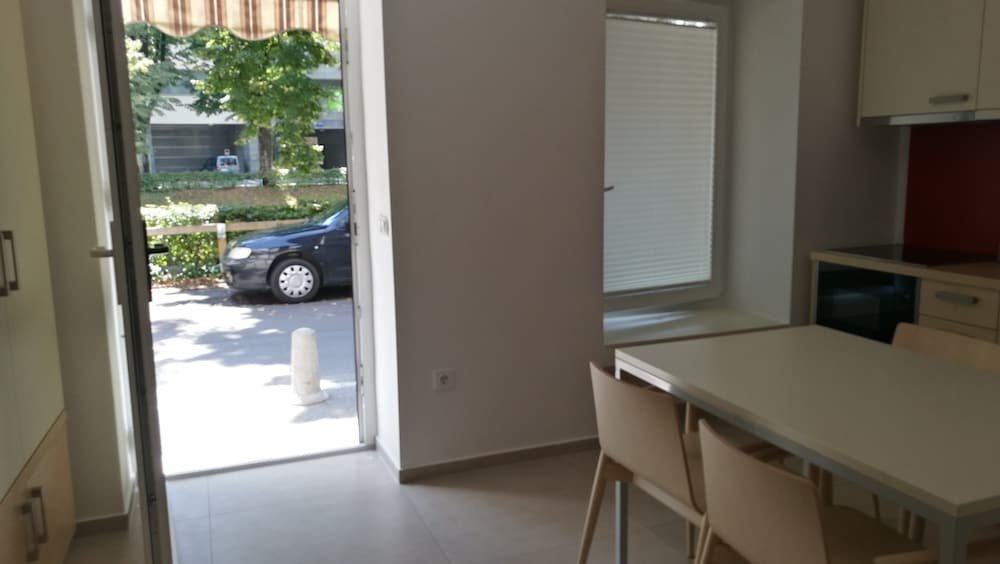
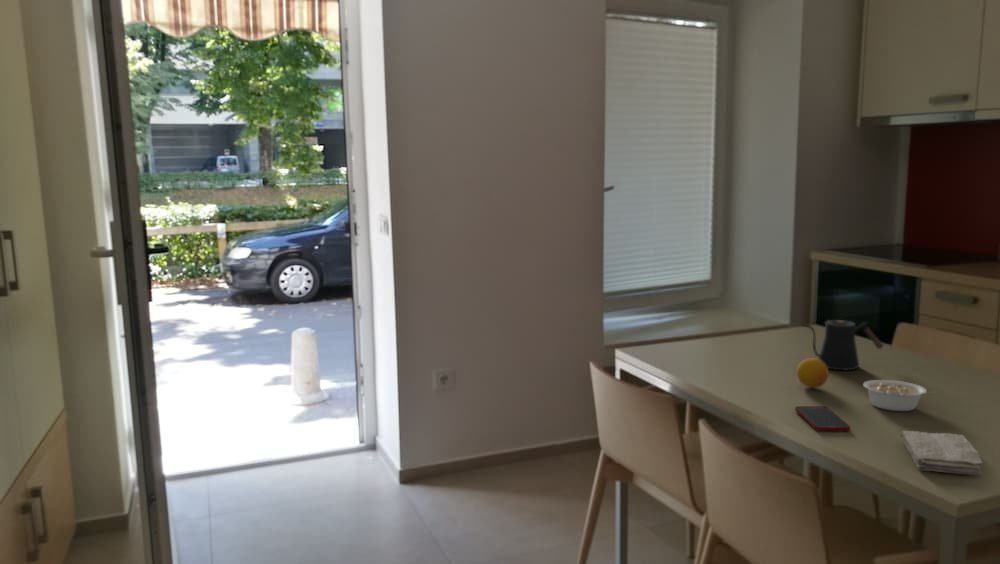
+ cell phone [794,405,852,432]
+ kettle [801,319,884,371]
+ washcloth [899,430,984,476]
+ fruit [796,357,830,389]
+ legume [862,379,934,412]
